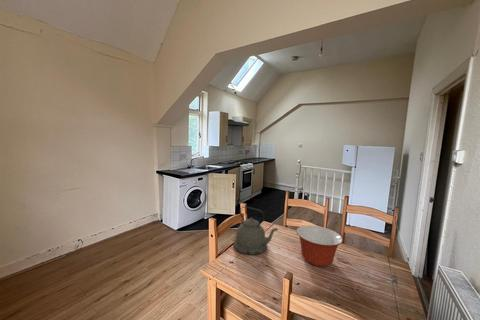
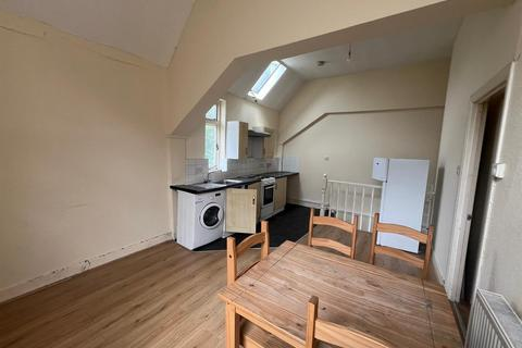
- kettle [232,205,279,256]
- mixing bowl [295,225,344,268]
